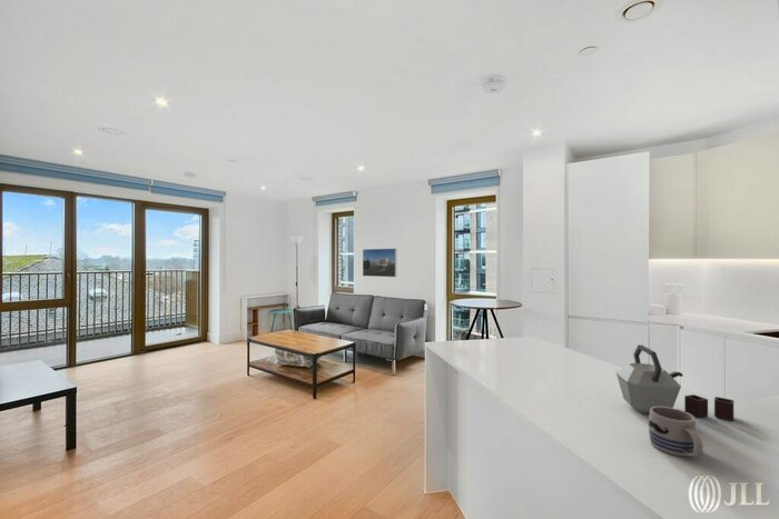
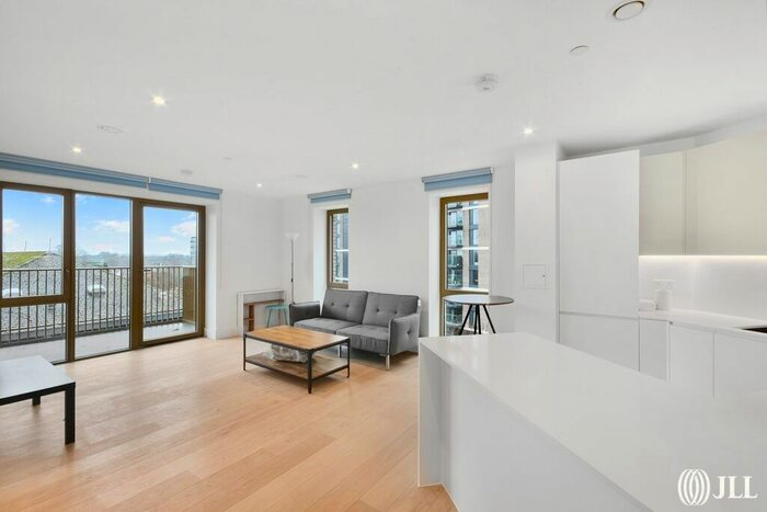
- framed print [362,248,397,278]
- kettle [615,343,734,422]
- mug [648,407,704,458]
